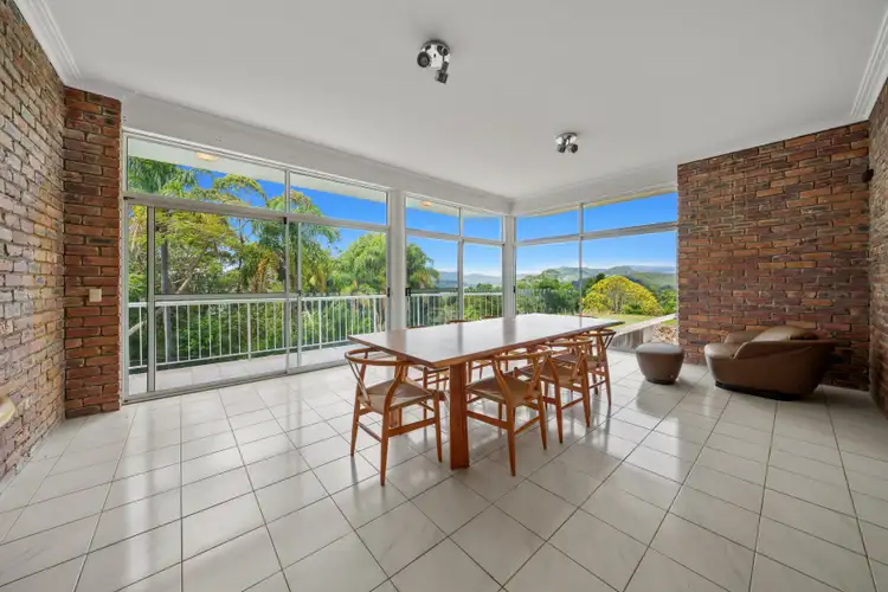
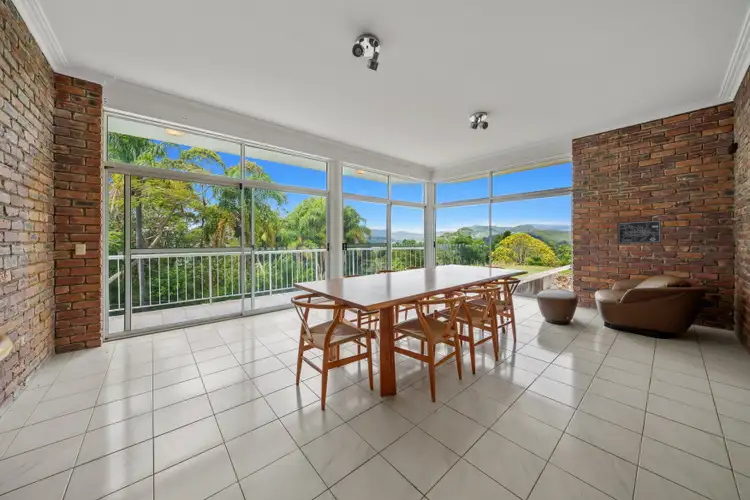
+ wall art [617,219,662,244]
